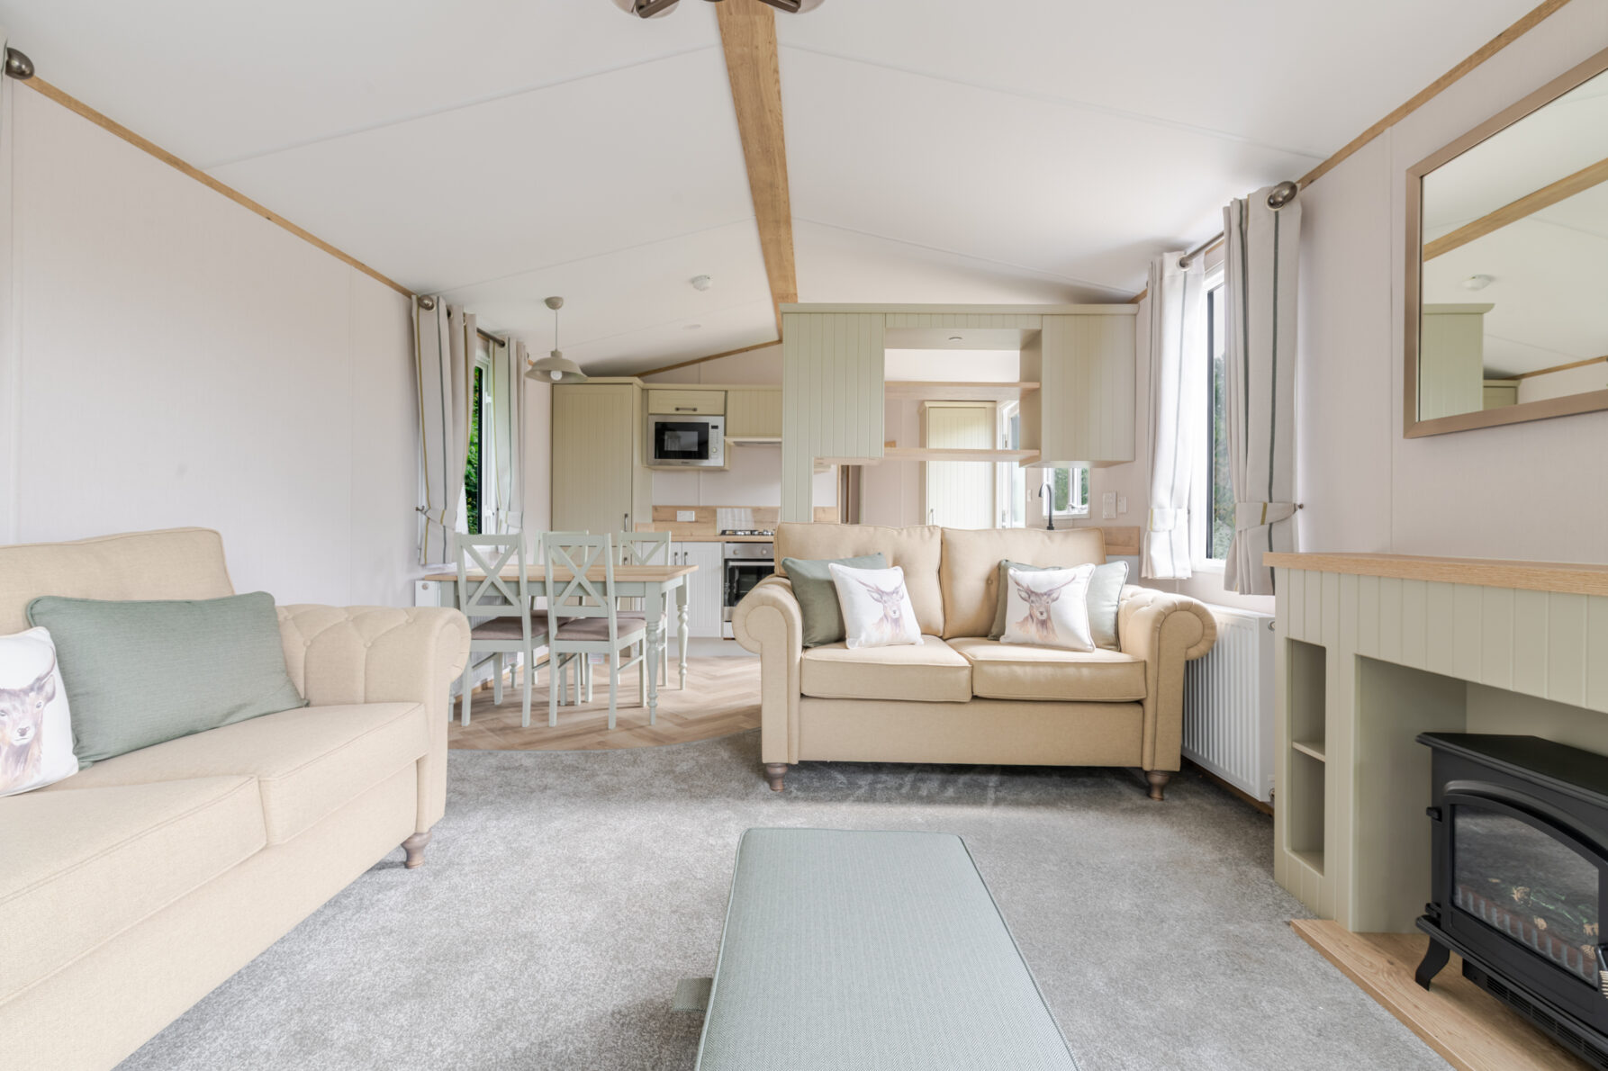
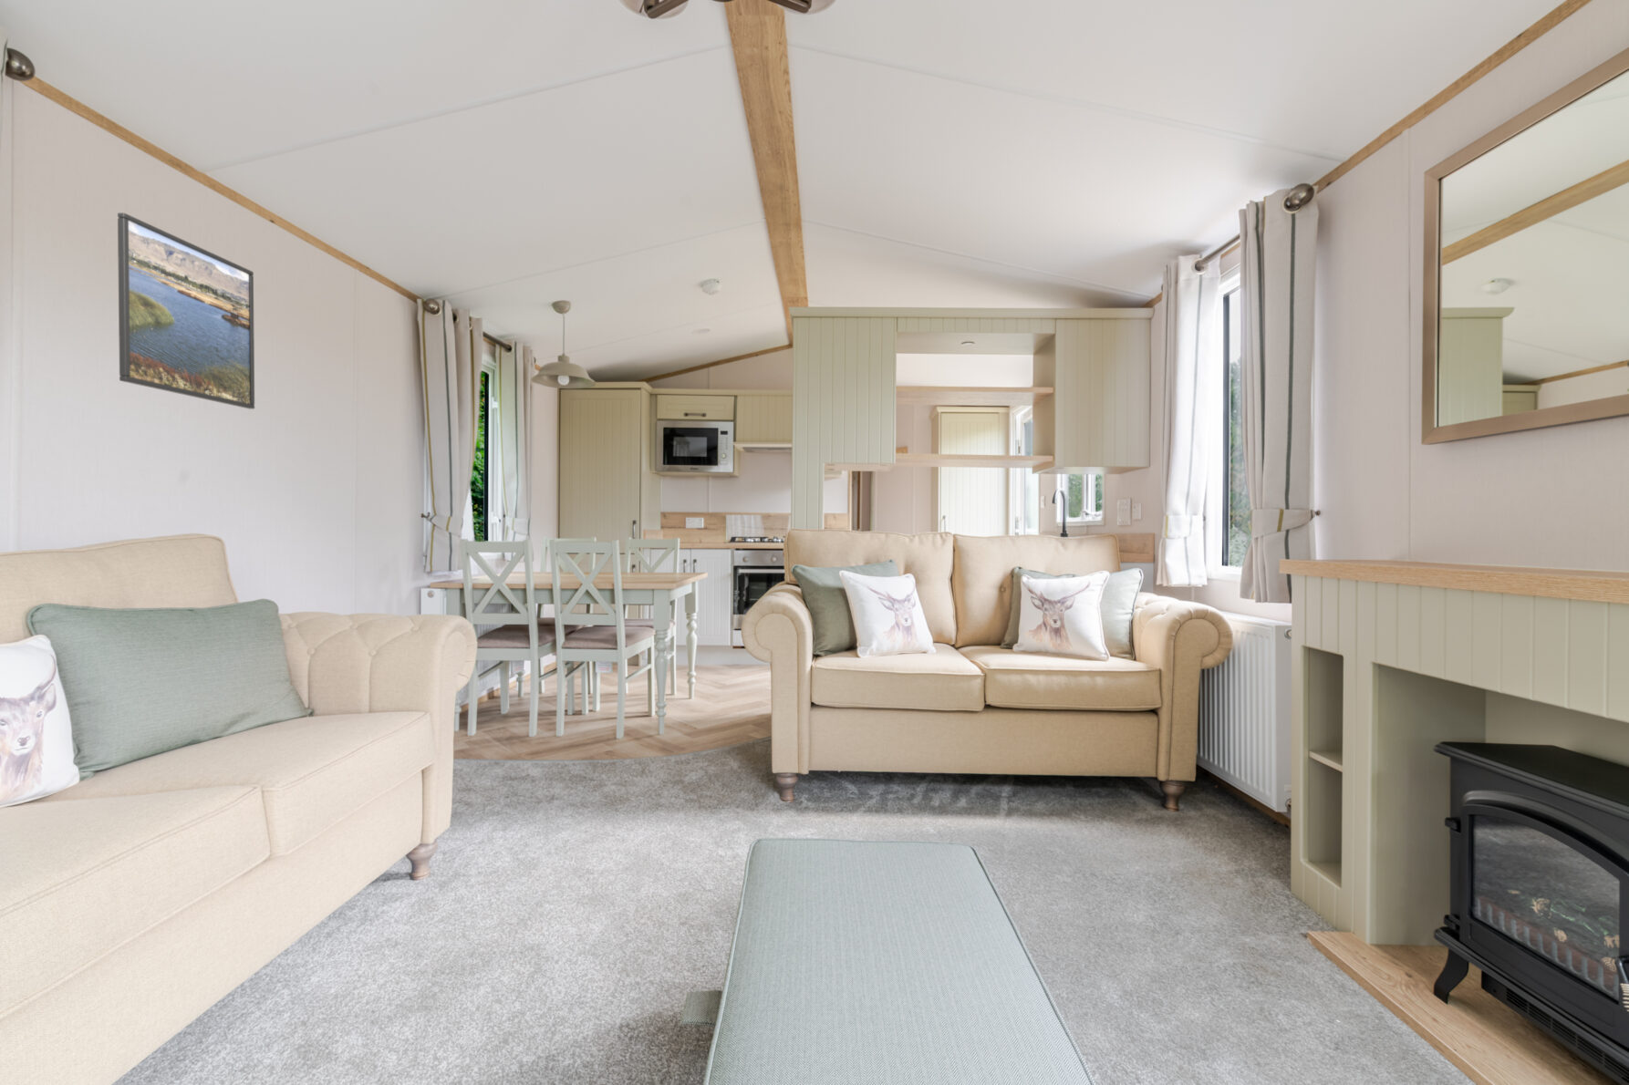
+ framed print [116,212,256,409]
